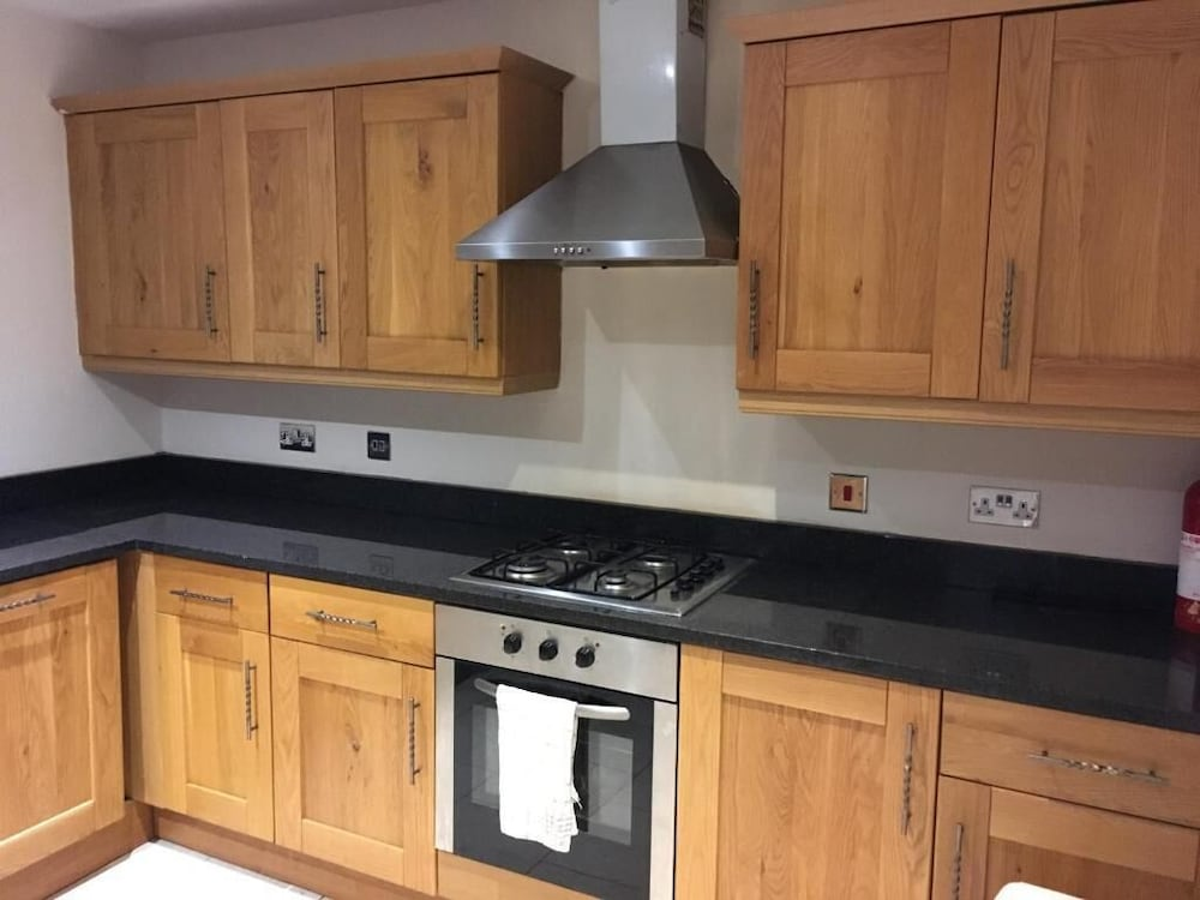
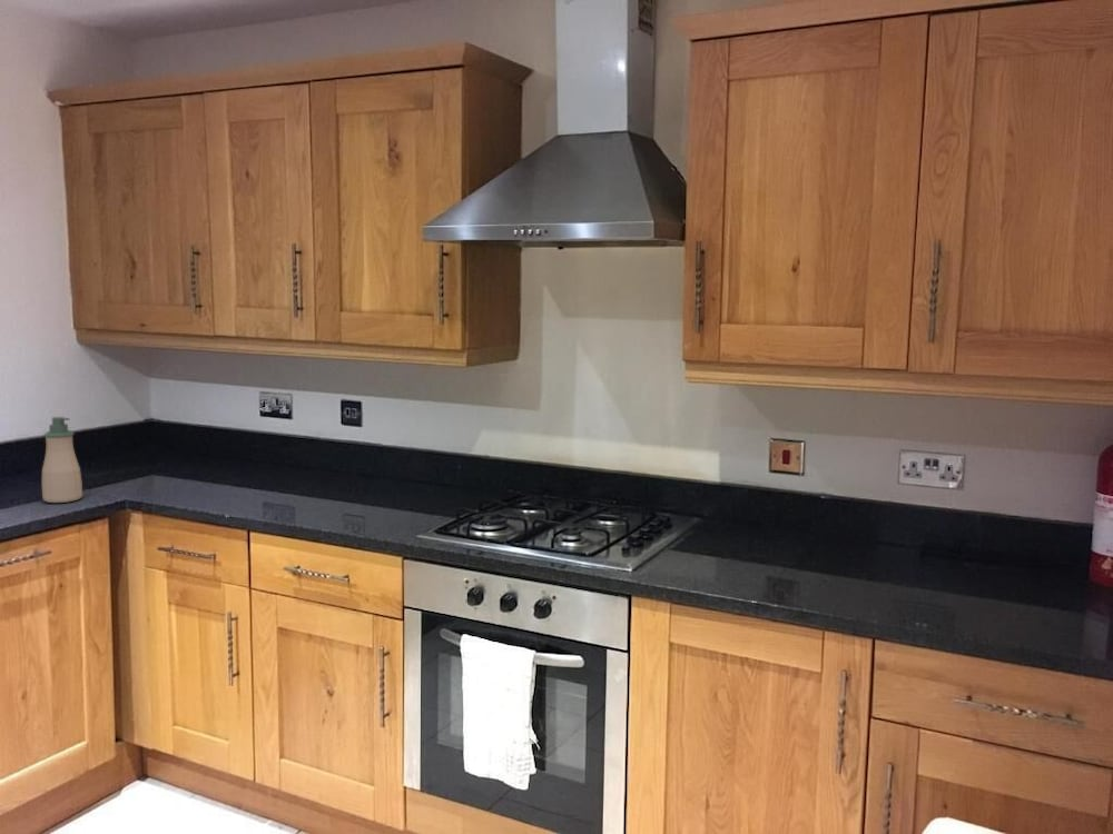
+ soap bottle [41,416,83,504]
